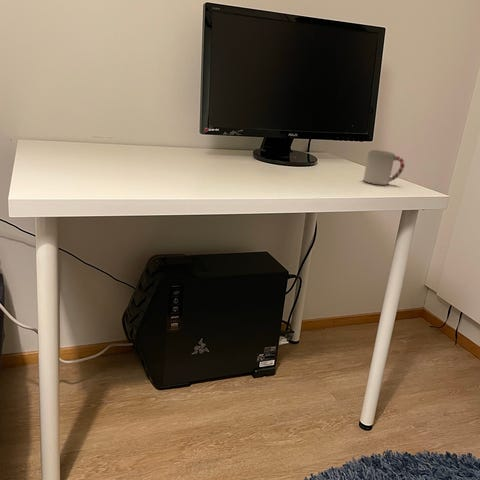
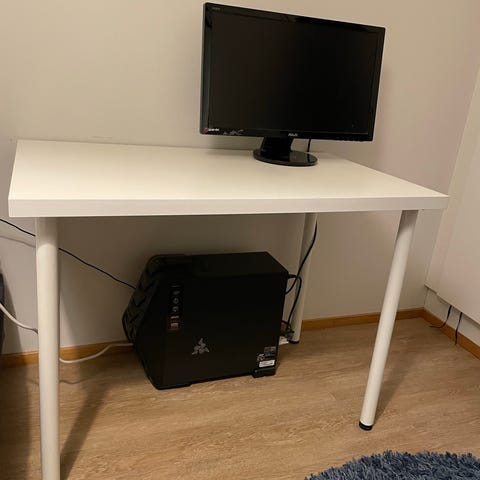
- cup [362,149,405,186]
